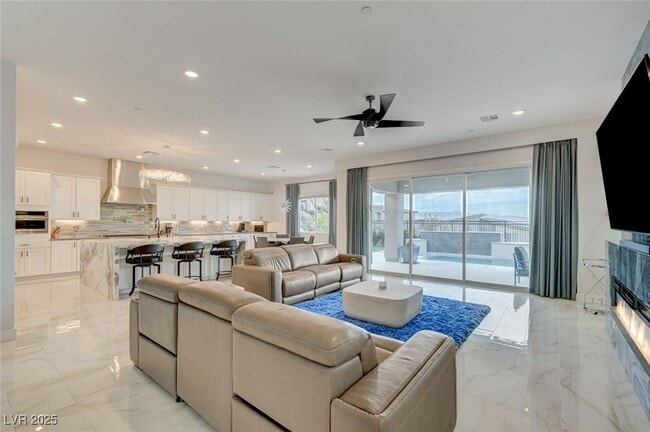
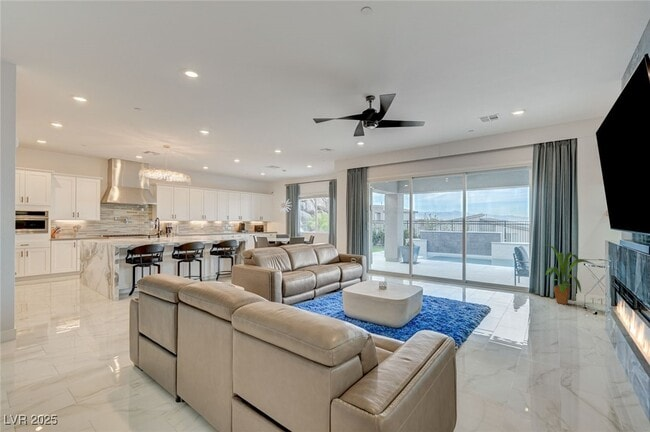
+ house plant [545,244,596,305]
